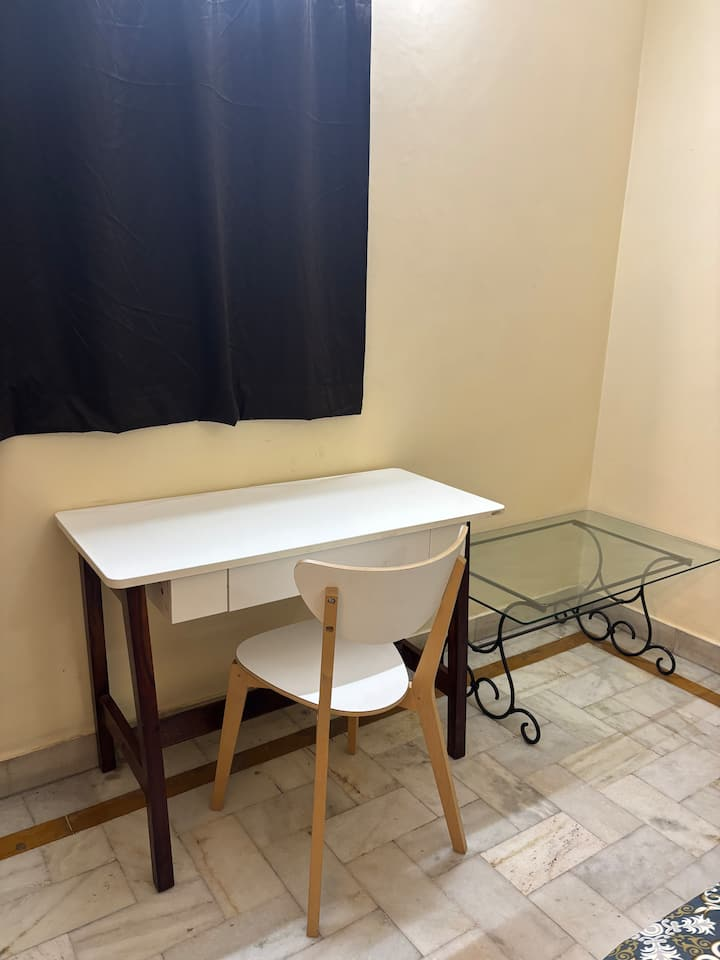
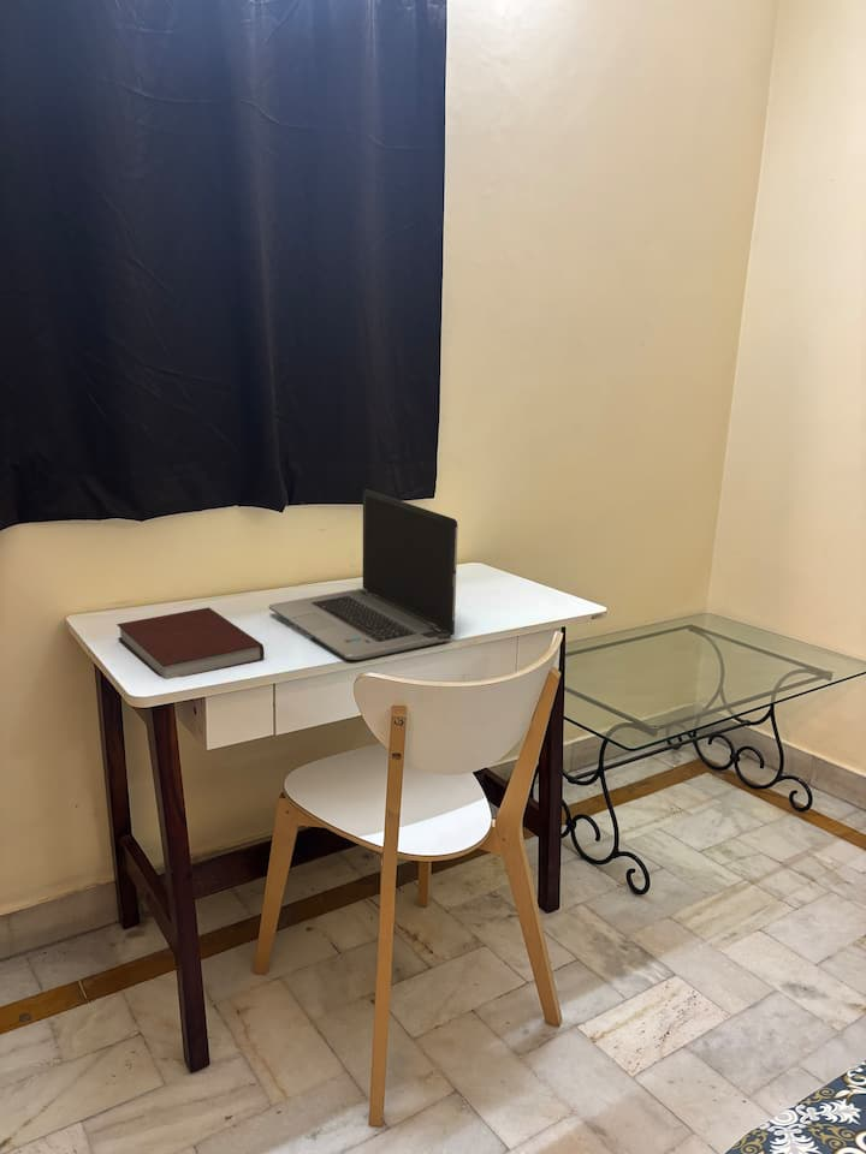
+ laptop computer [267,488,459,661]
+ notebook [115,606,266,680]
